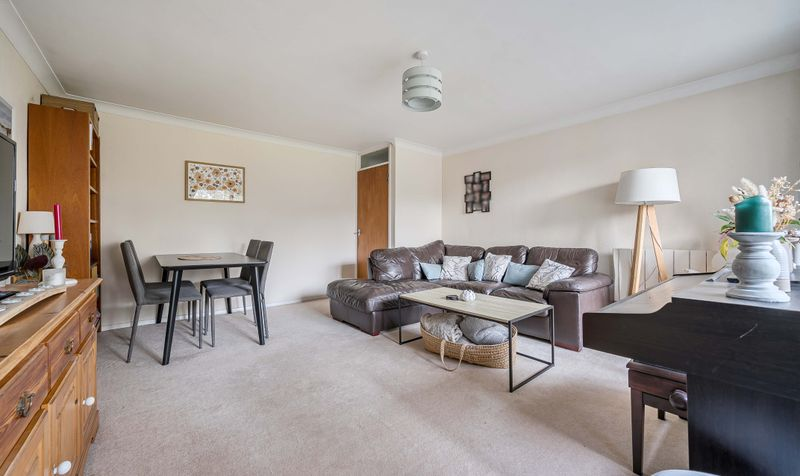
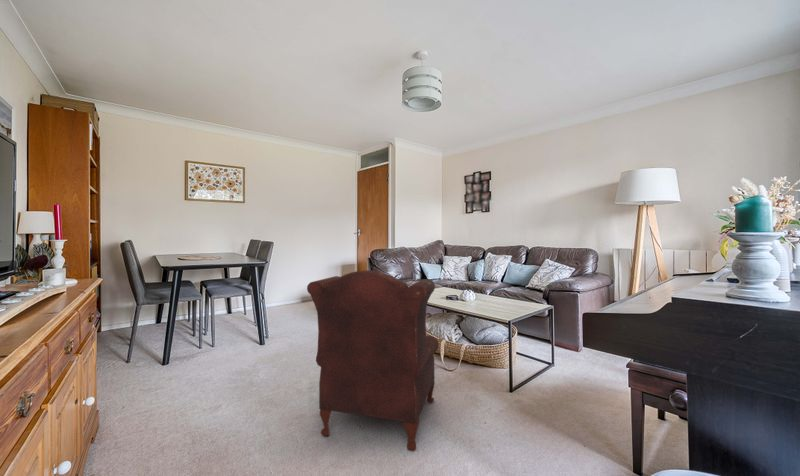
+ armchair [306,269,440,452]
